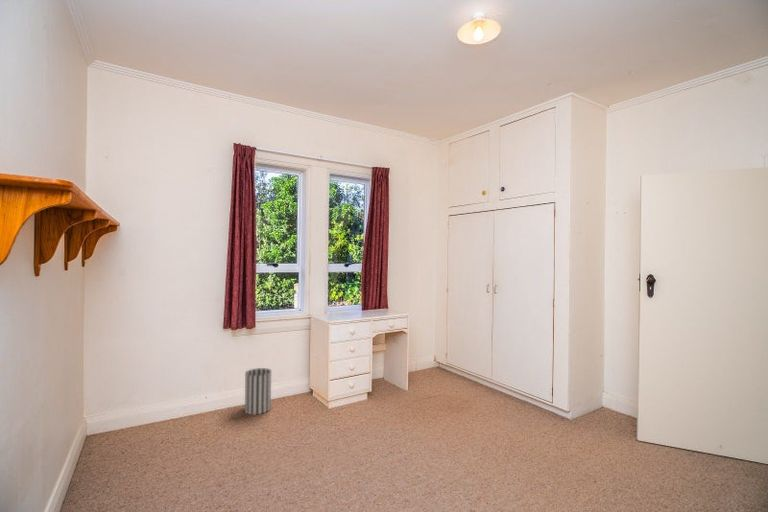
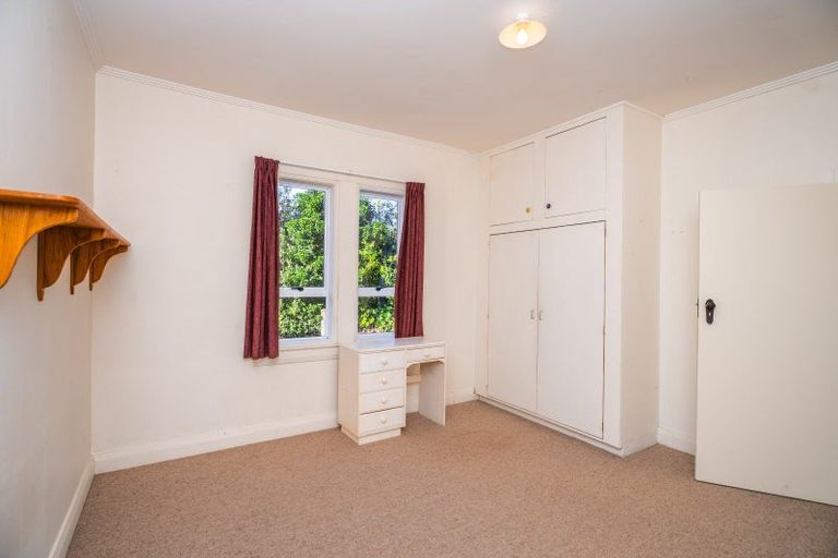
- wastebasket [244,367,272,415]
